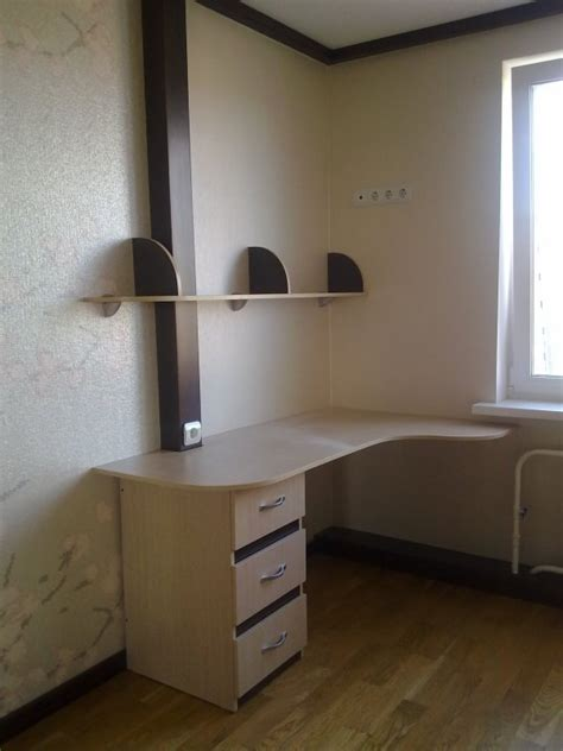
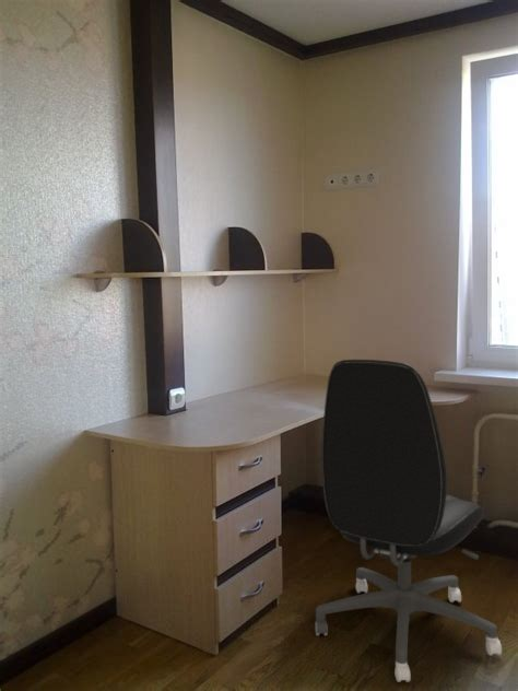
+ office chair [314,359,503,683]
